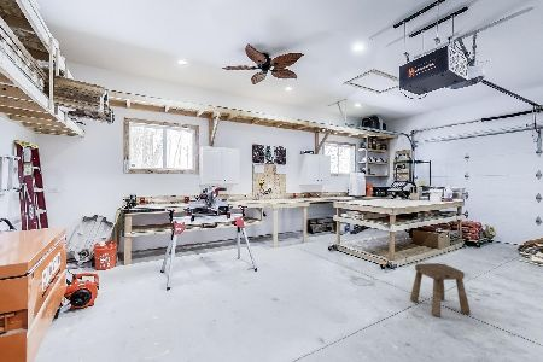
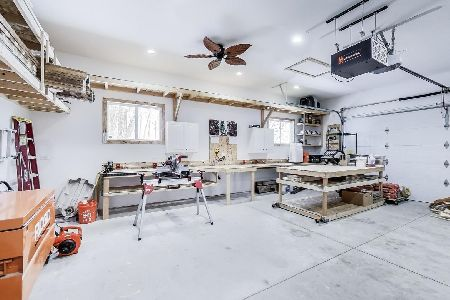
- stool [409,262,472,317]
